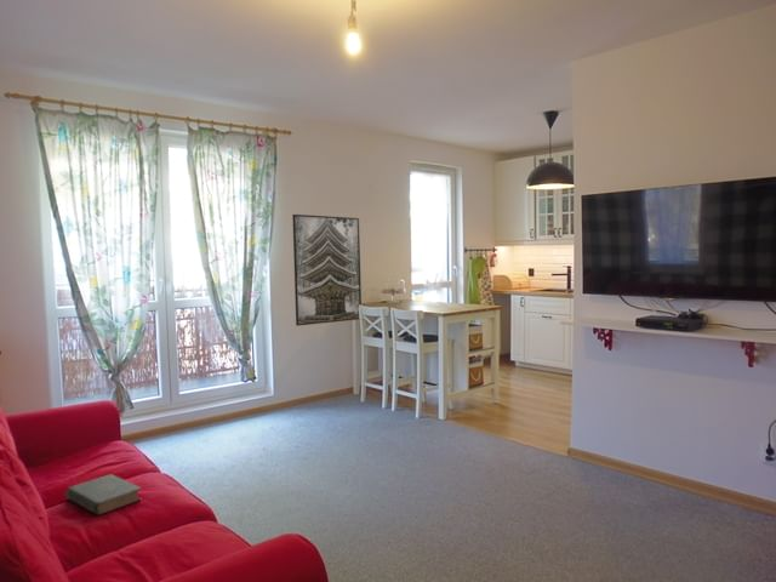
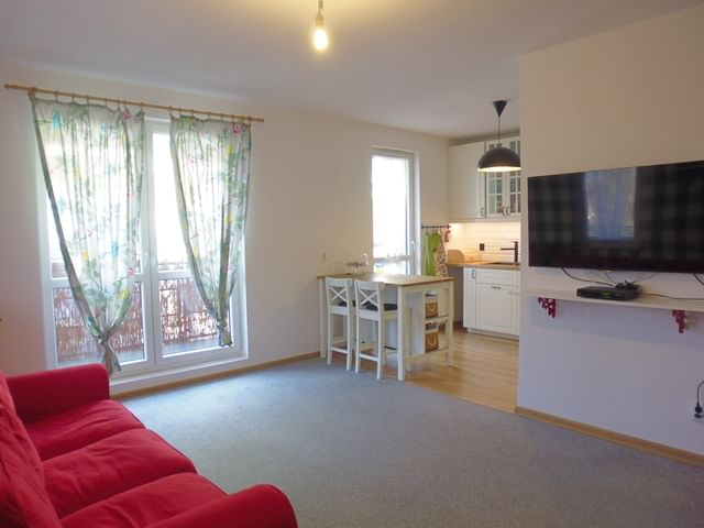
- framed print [291,213,363,326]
- book [64,473,143,517]
